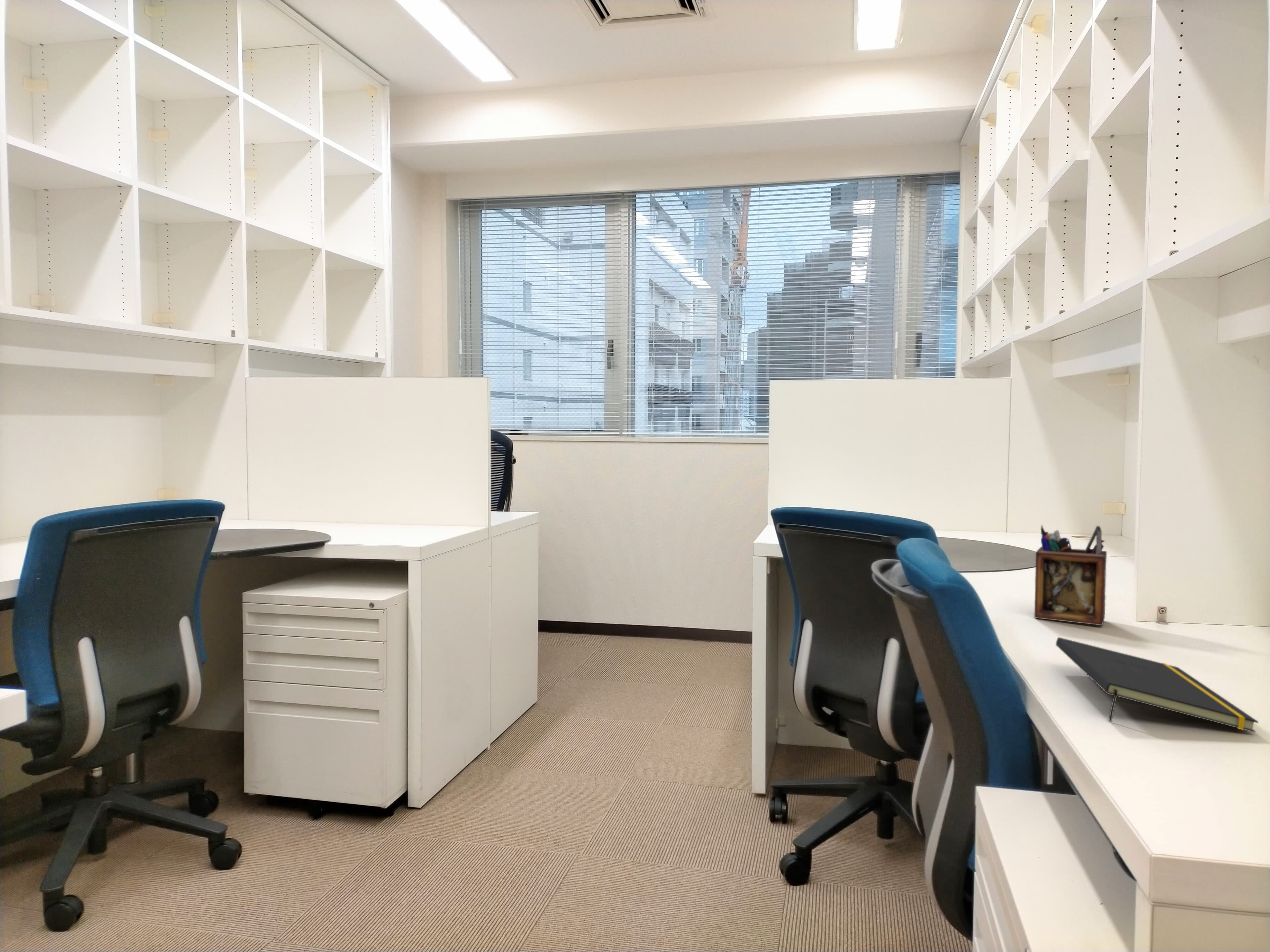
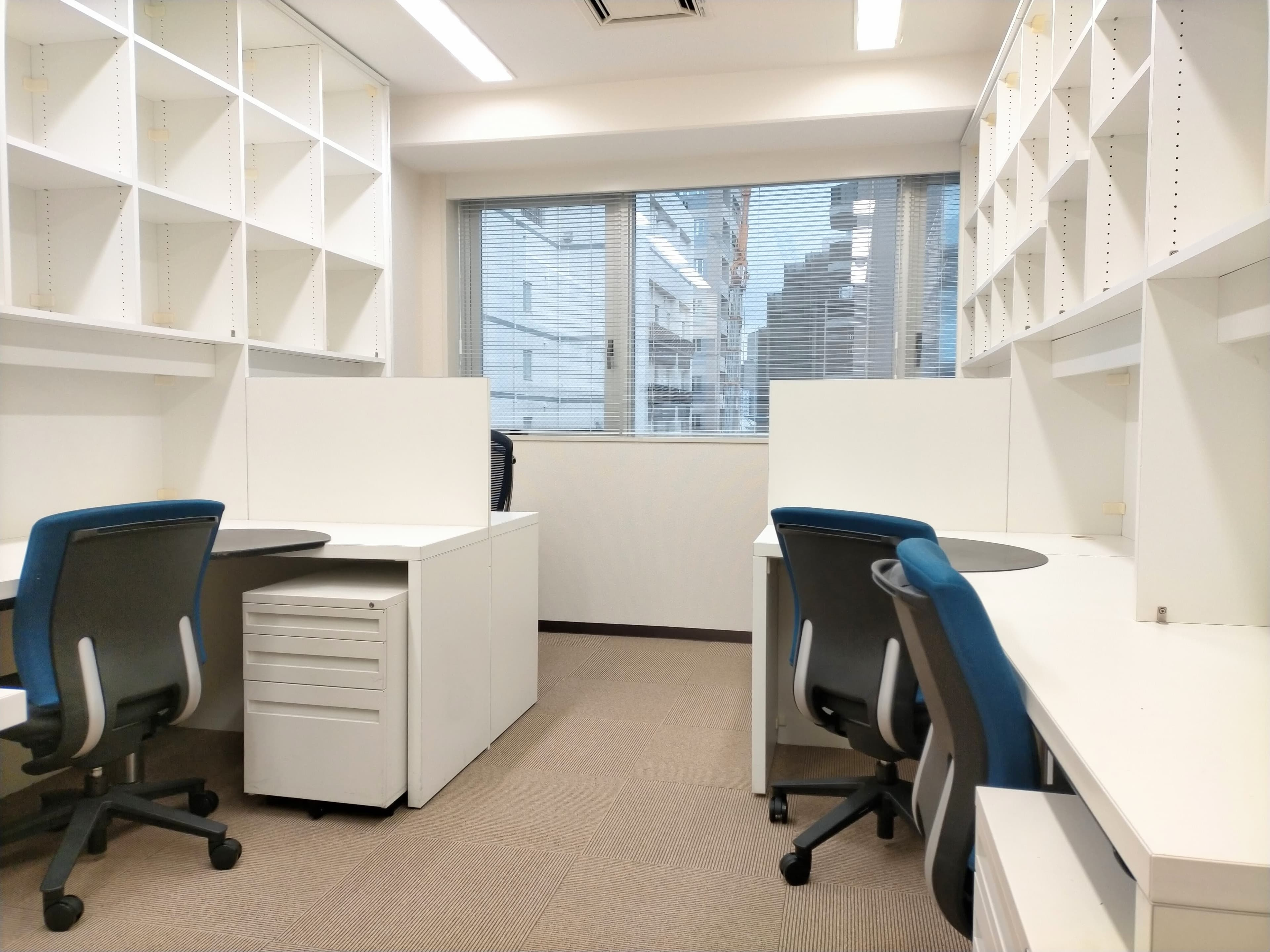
- notepad [1056,637,1259,733]
- desk organizer [1034,524,1107,626]
